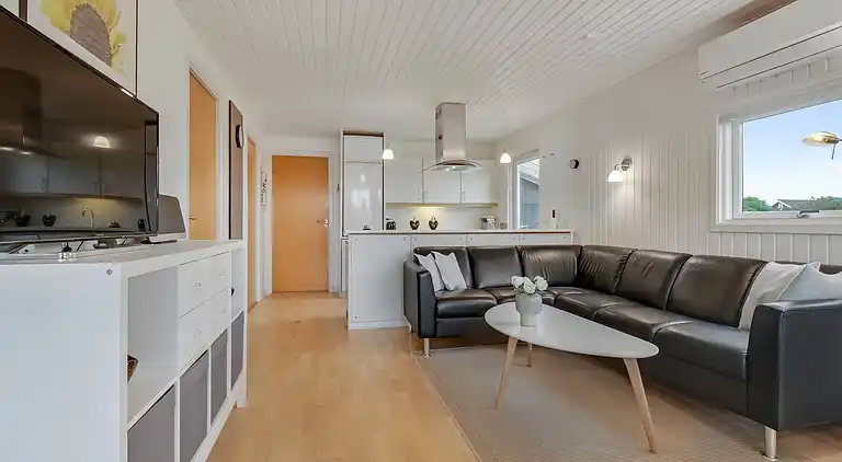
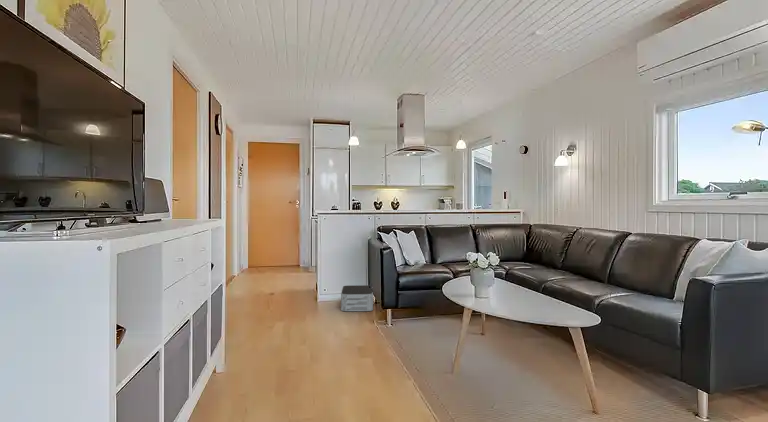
+ storage bin [340,284,374,312]
